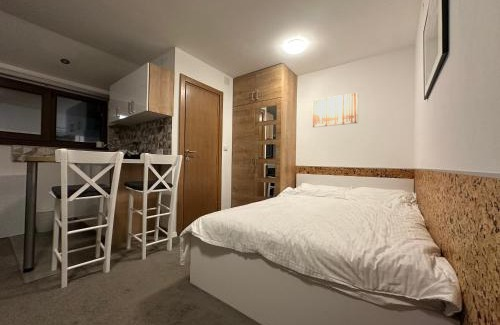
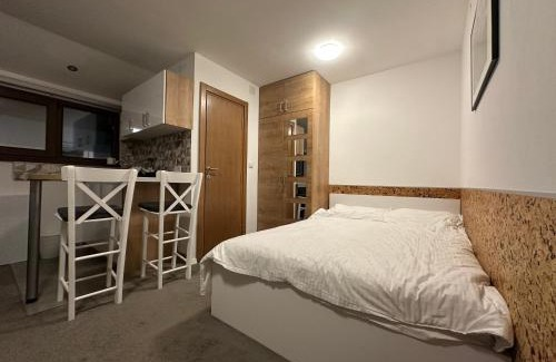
- wall art [312,92,359,128]
